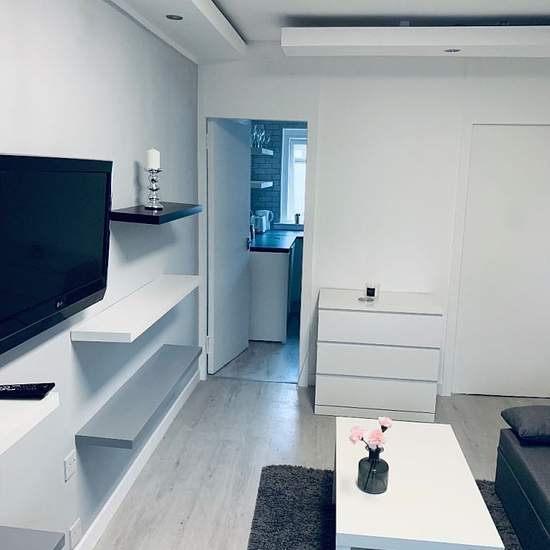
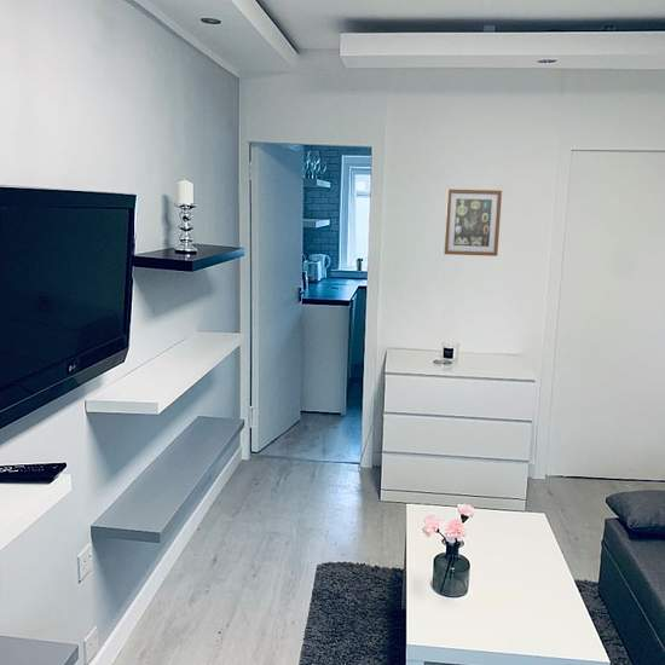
+ wall art [444,189,503,258]
